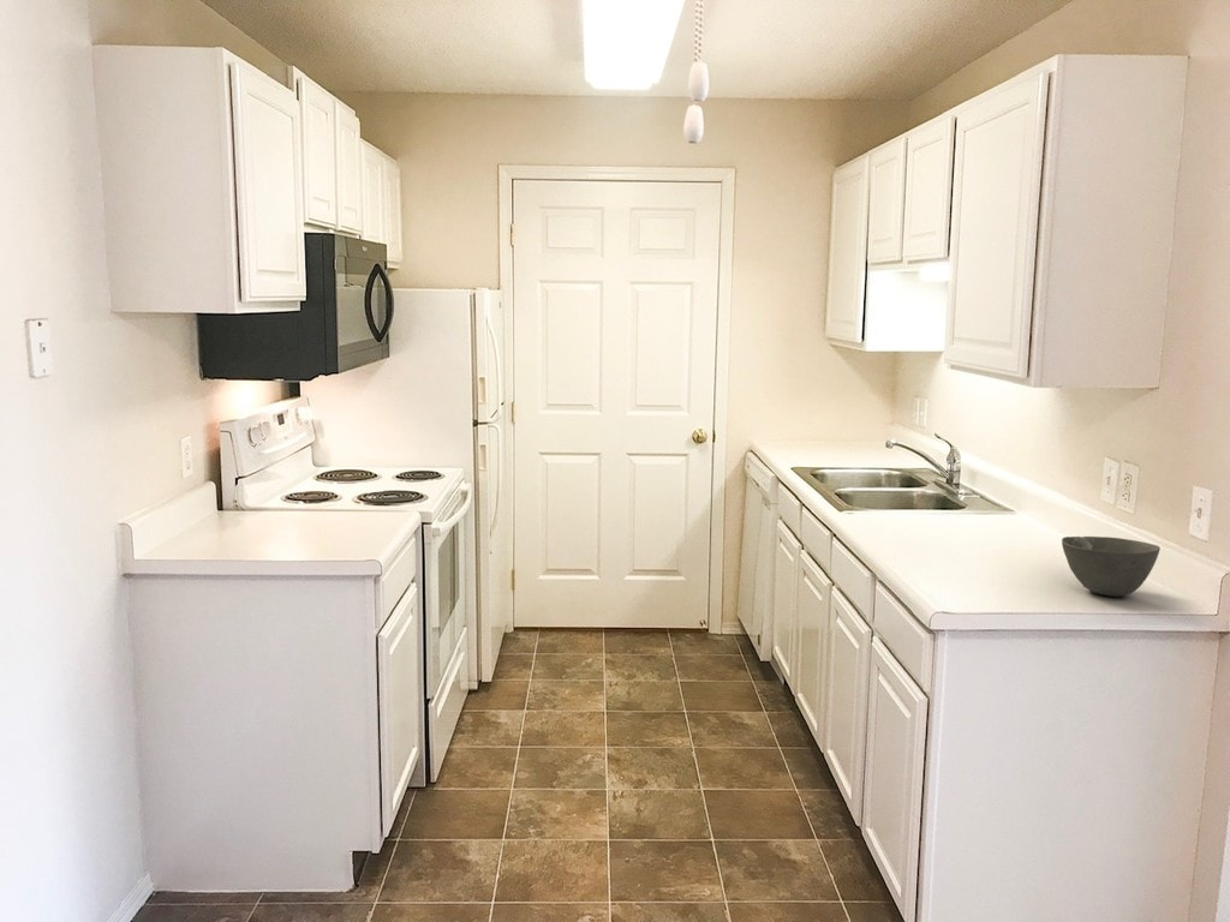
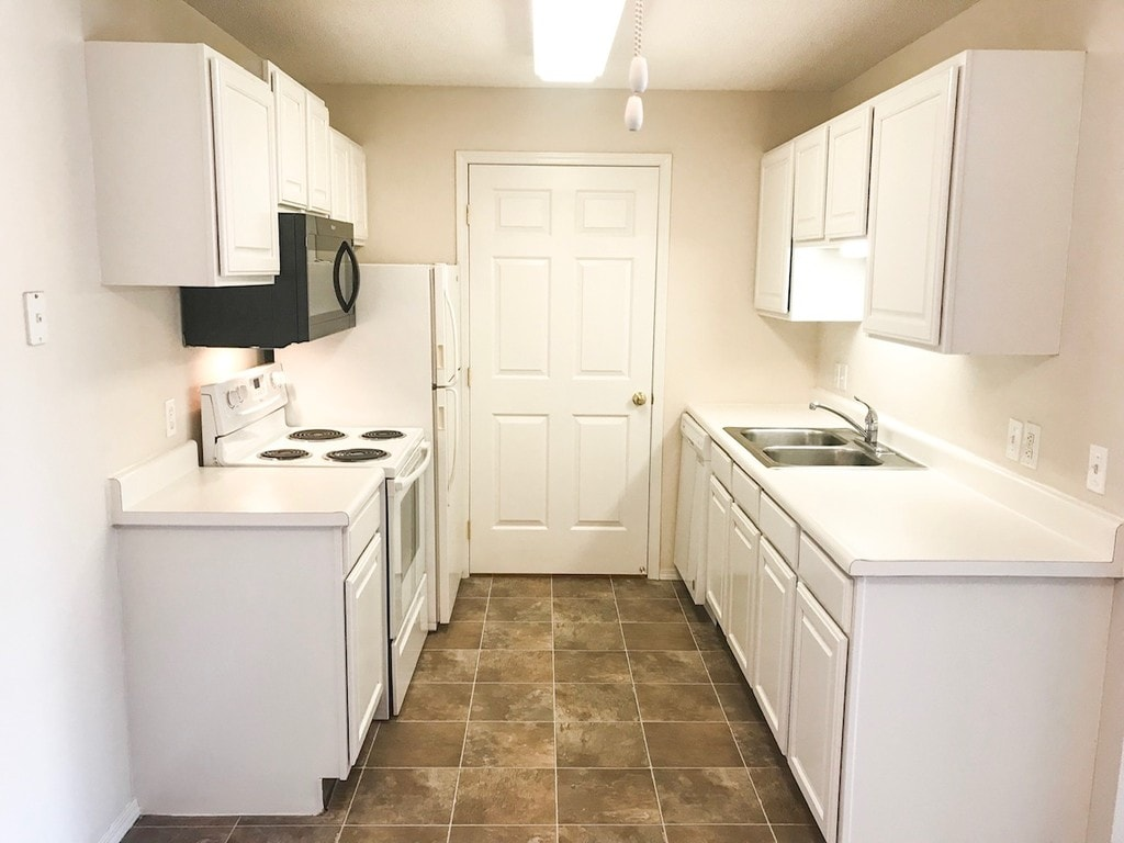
- bowl [1061,535,1162,598]
